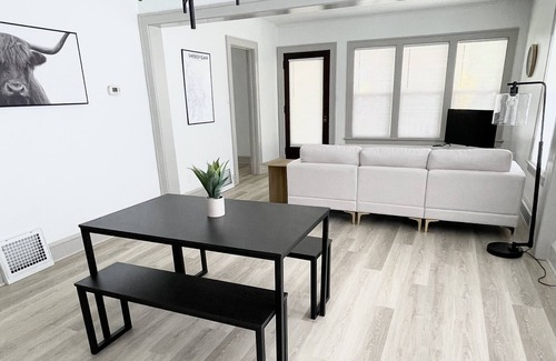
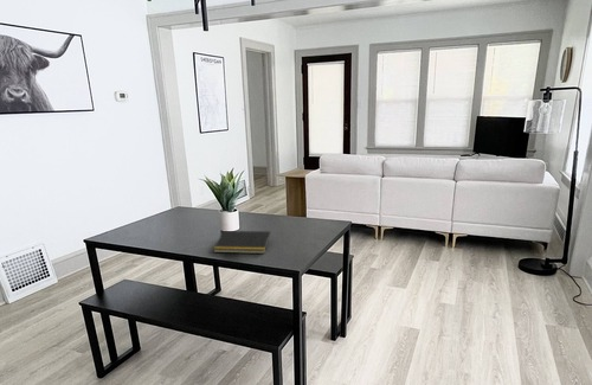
+ notepad [212,230,271,255]
